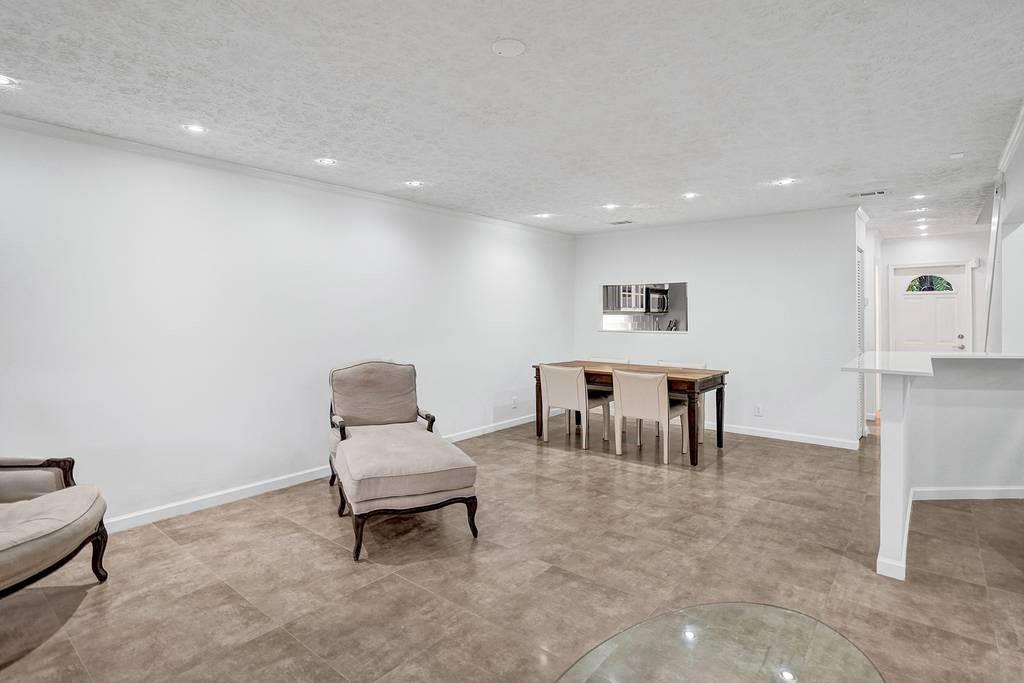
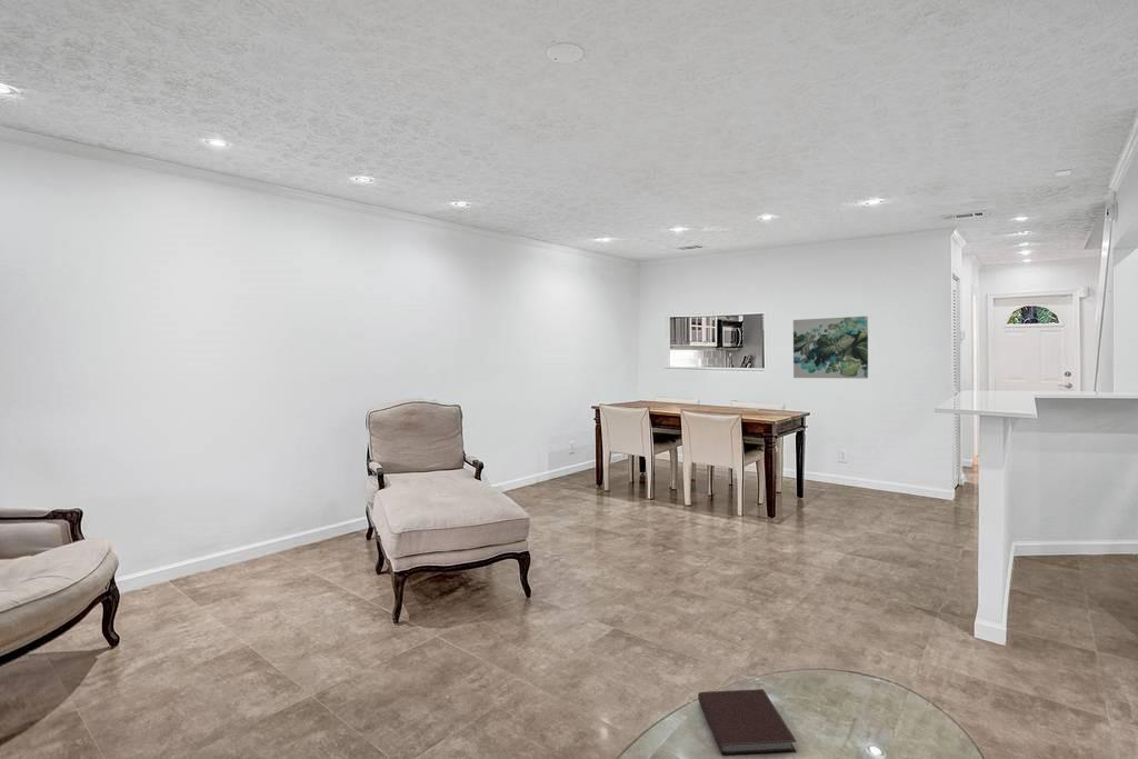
+ notebook [697,688,798,757]
+ wall art [792,316,869,380]
